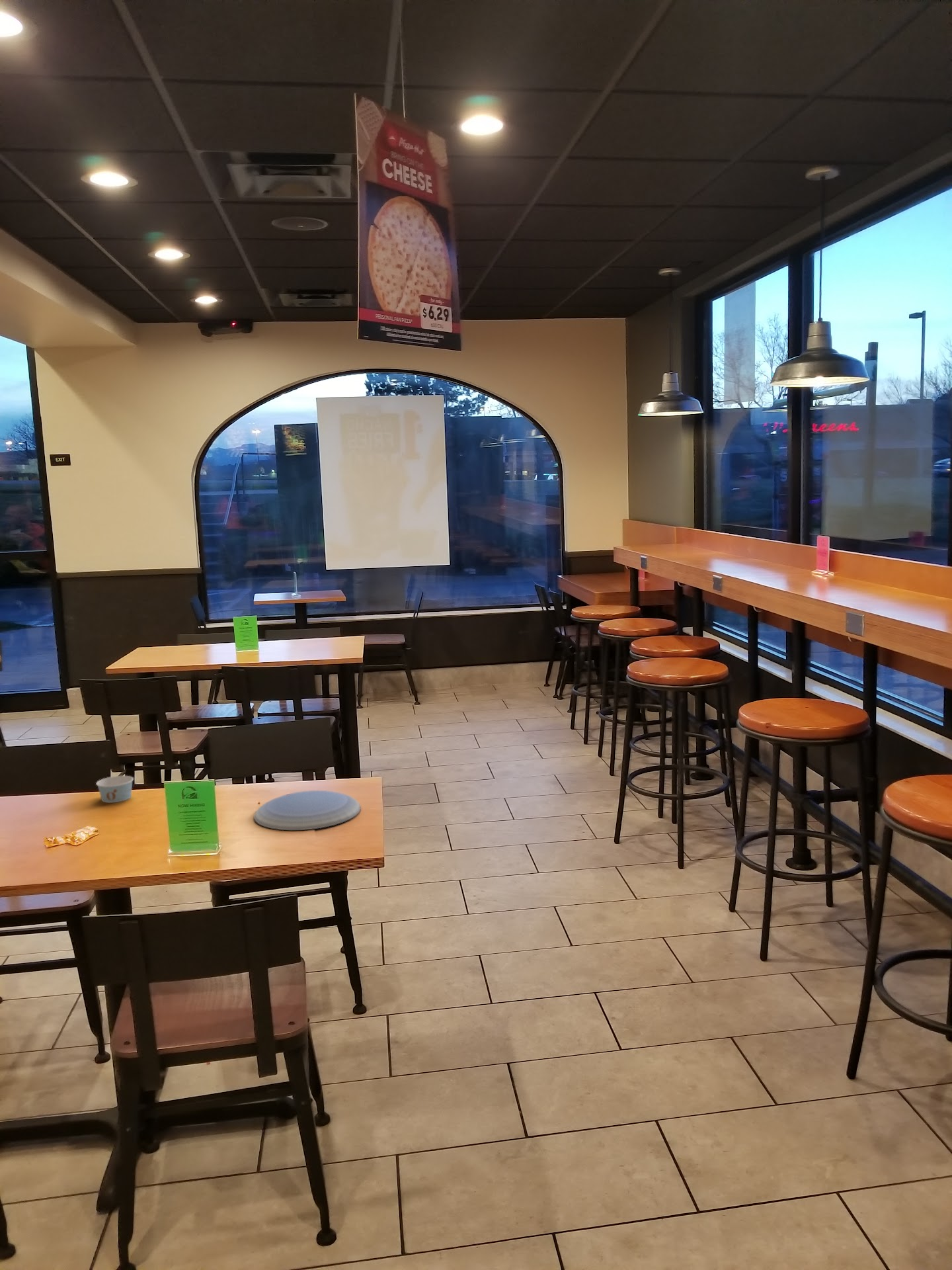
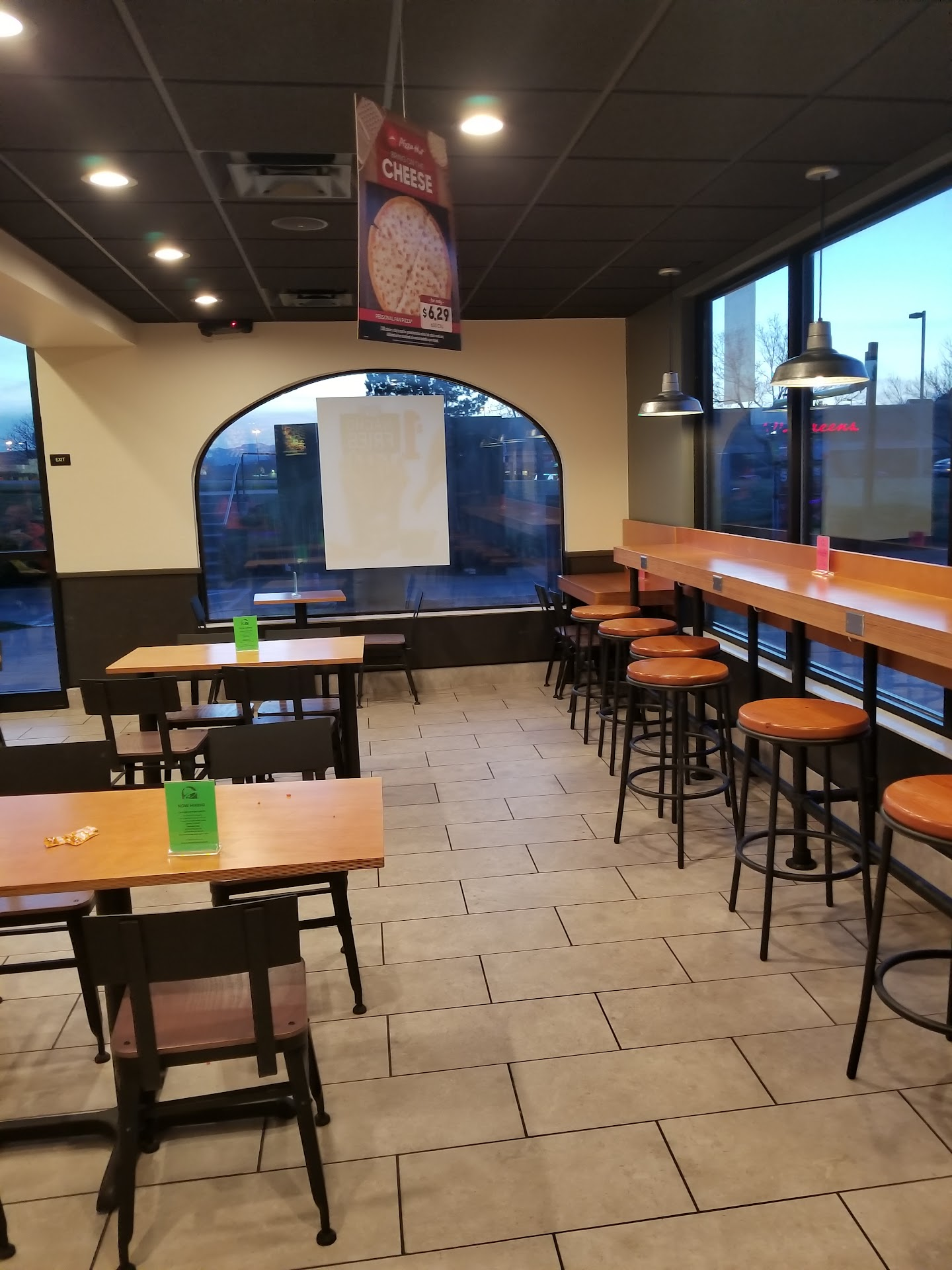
- paper cup [95,775,134,804]
- plate [253,790,361,831]
